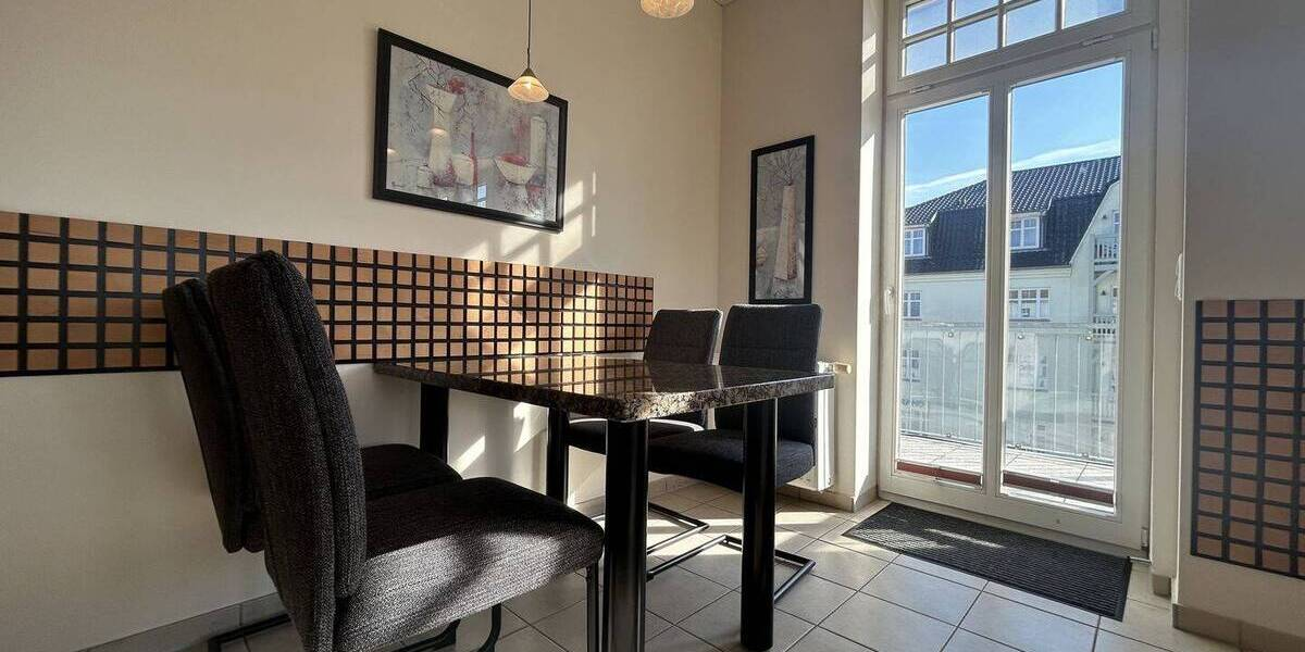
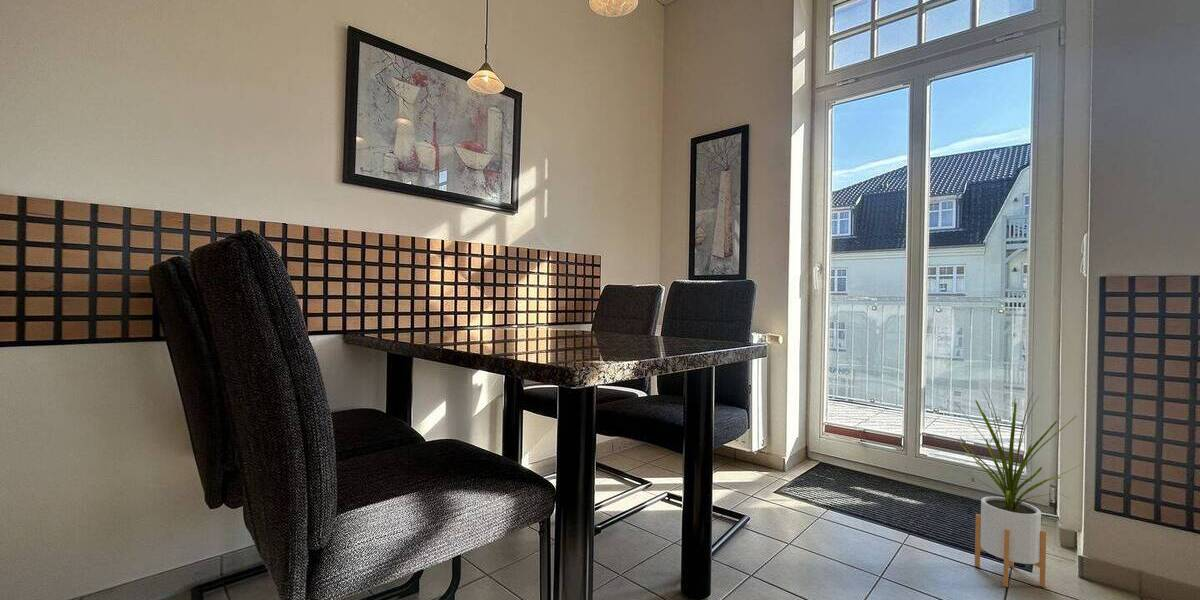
+ house plant [953,388,1082,588]
